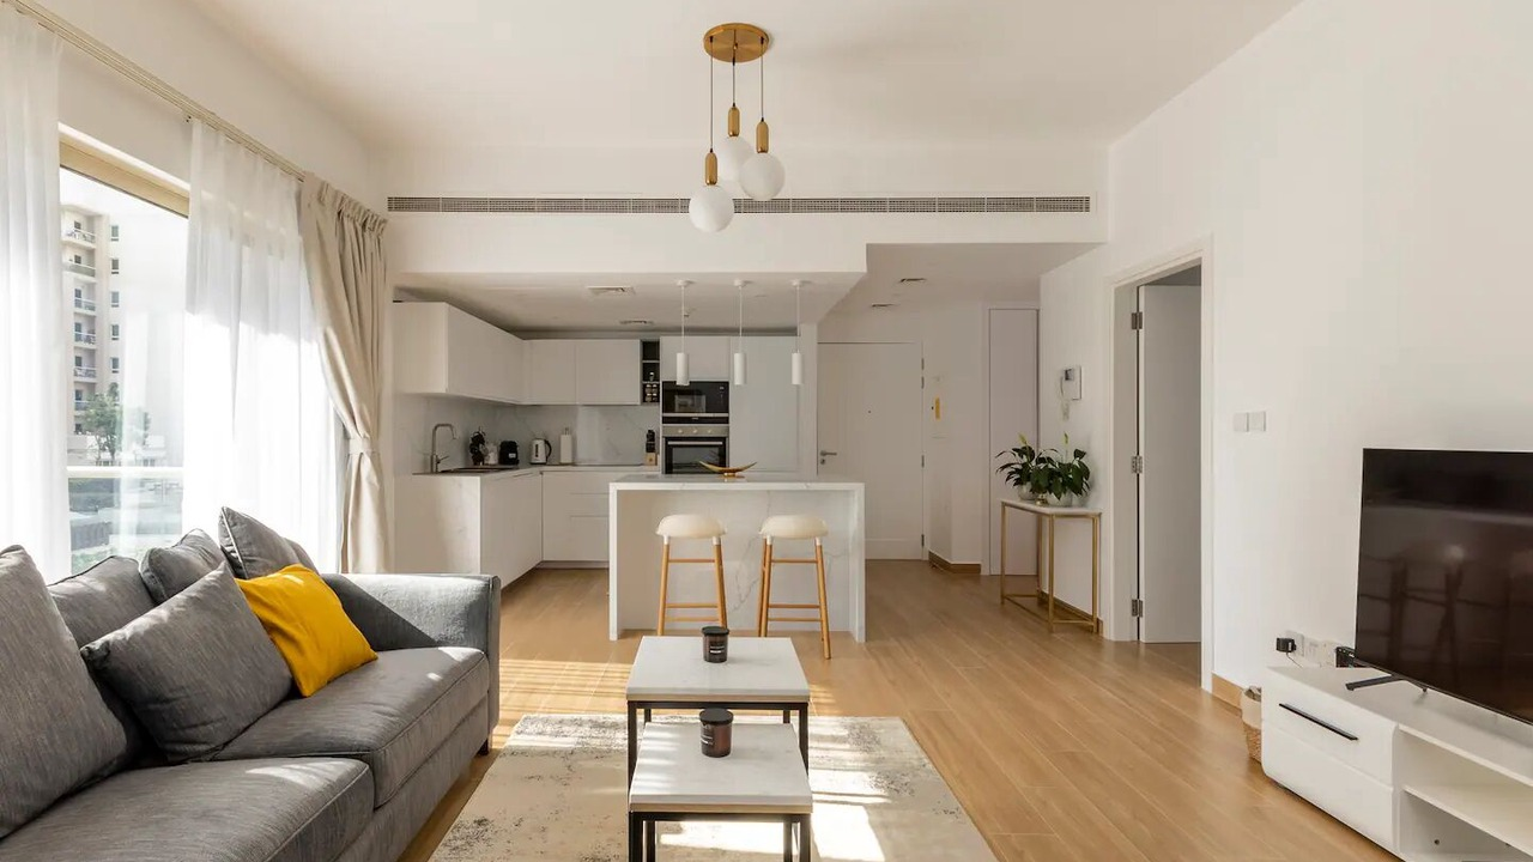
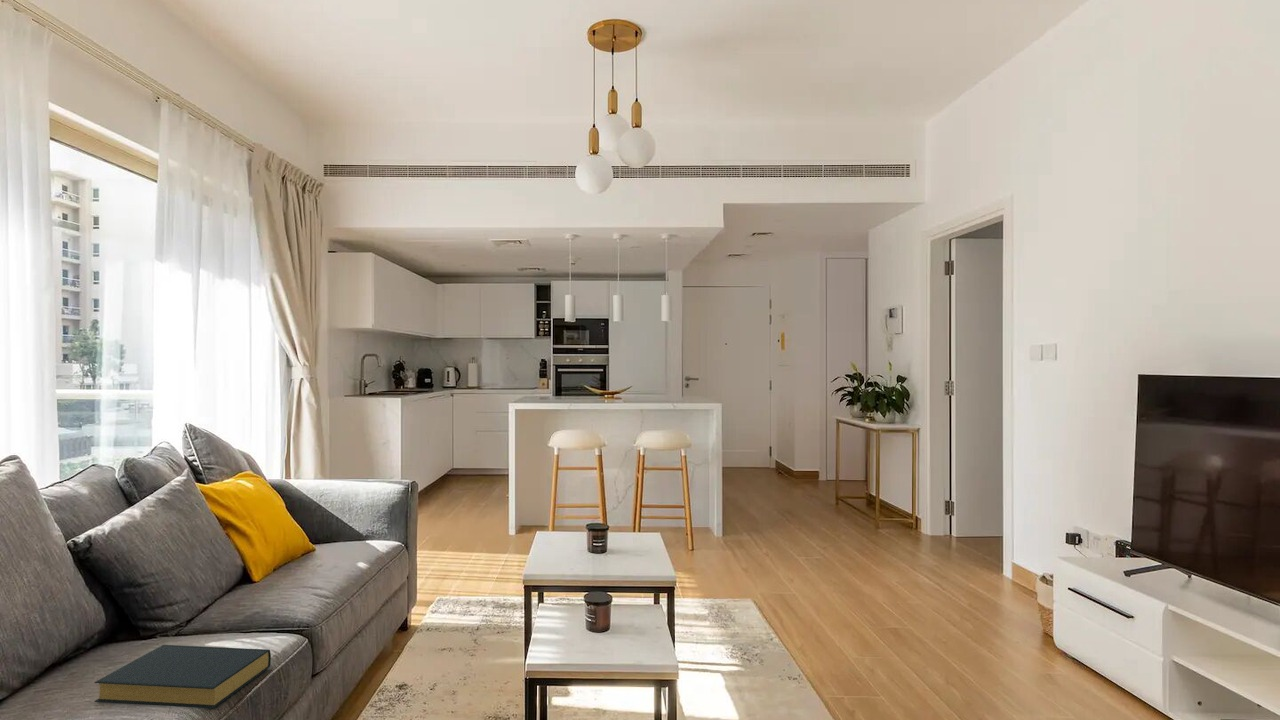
+ hardback book [93,644,272,709]
